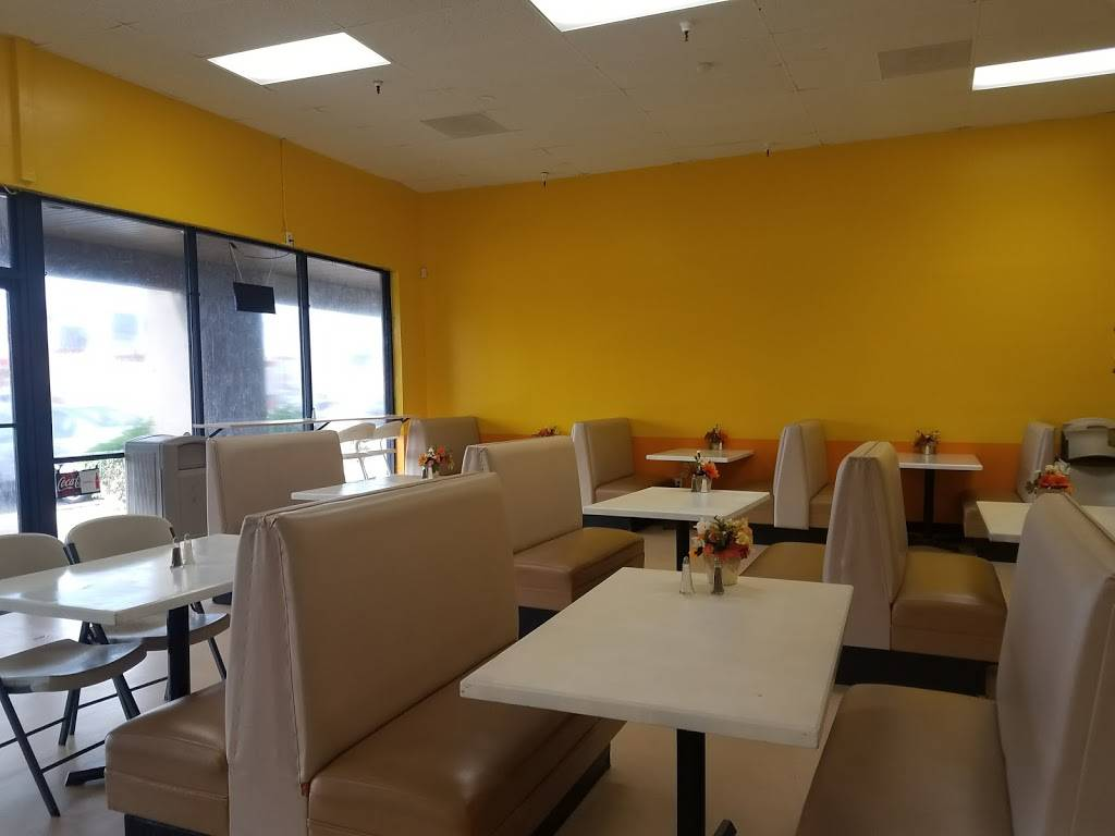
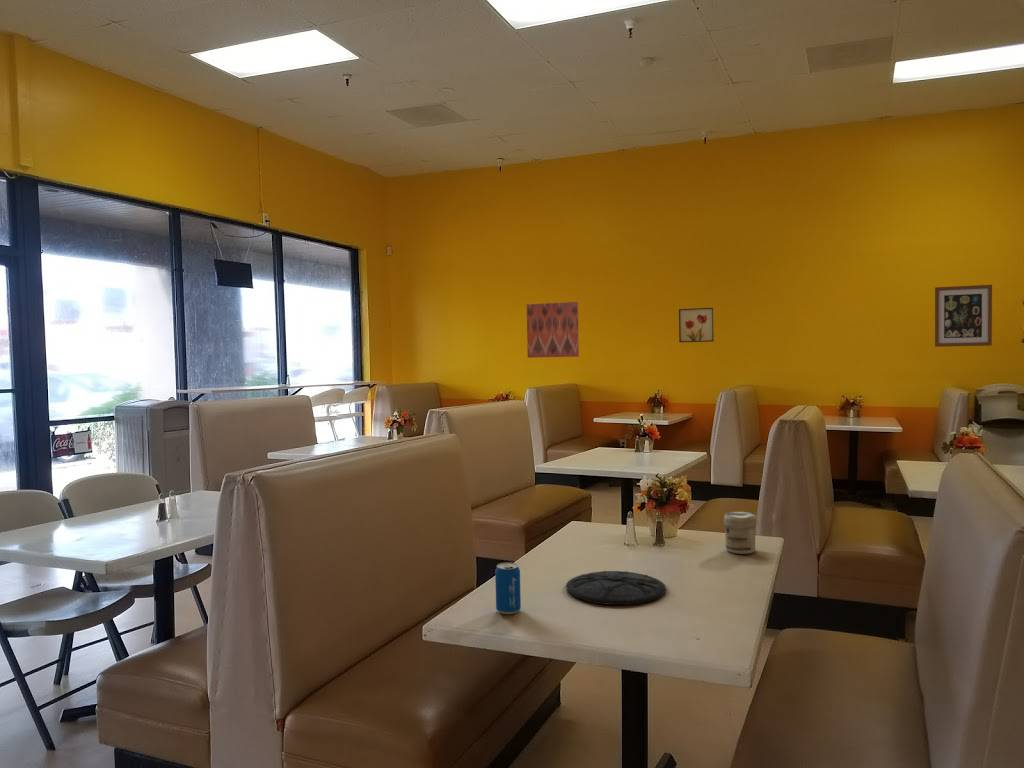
+ wall art [934,284,993,348]
+ plate [565,570,667,606]
+ beverage can [494,562,522,615]
+ wall art [678,307,715,343]
+ wall art [526,301,580,359]
+ jar [723,511,758,555]
